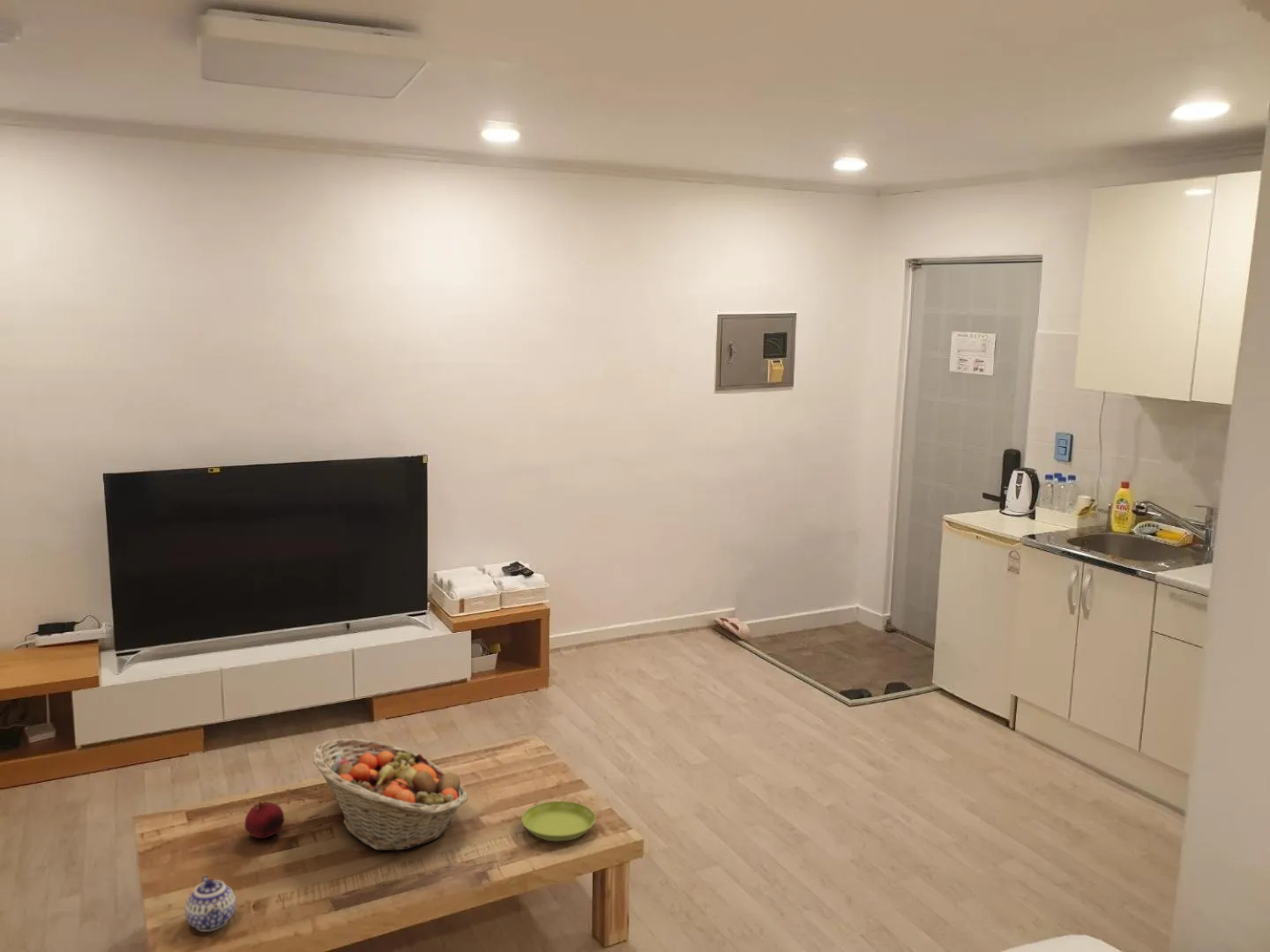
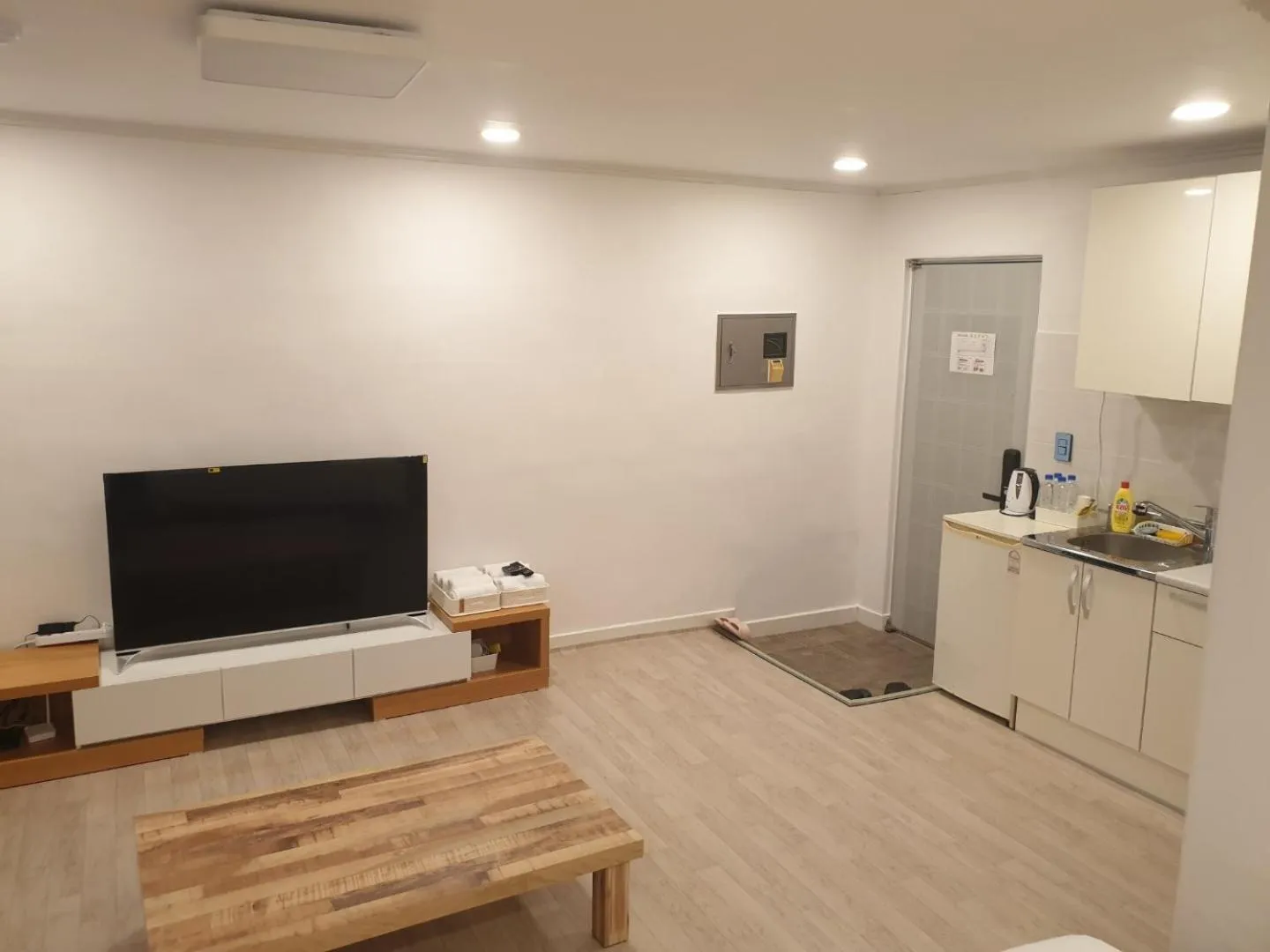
- teapot [184,874,236,933]
- saucer [521,800,597,842]
- fruit basket [312,738,469,852]
- fruit [243,800,285,839]
